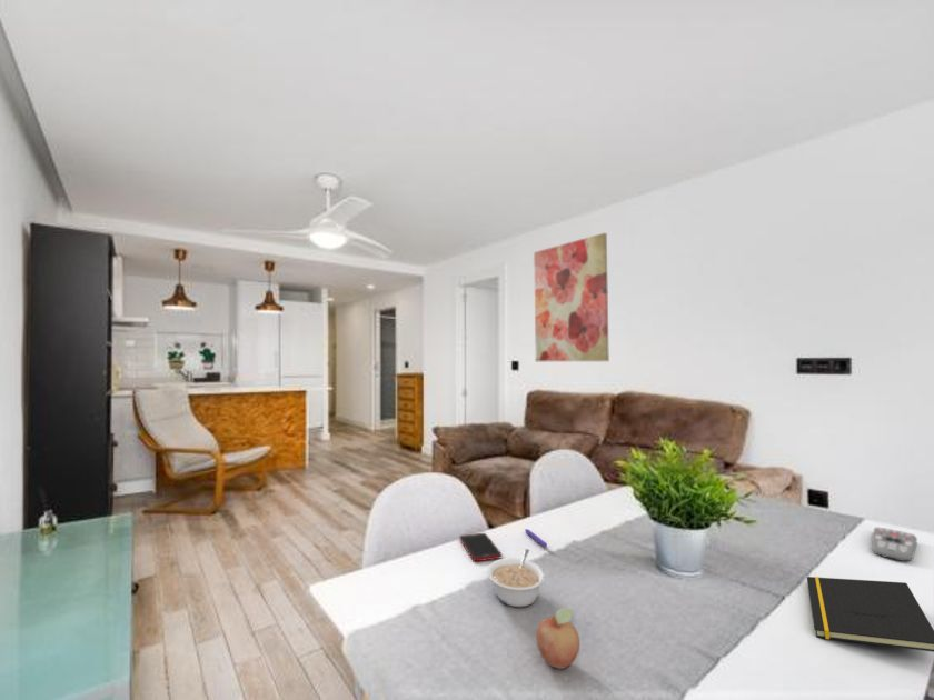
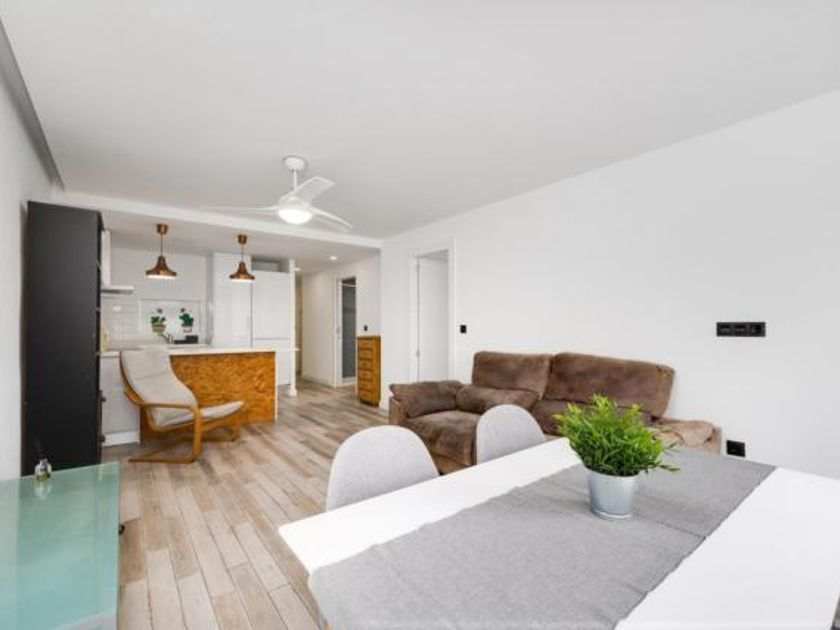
- legume [486,548,546,608]
- wall art [533,232,610,362]
- fruit [535,607,580,670]
- notepad [806,576,934,652]
- remote control [871,527,918,562]
- pen [524,528,548,549]
- cell phone [458,532,503,562]
